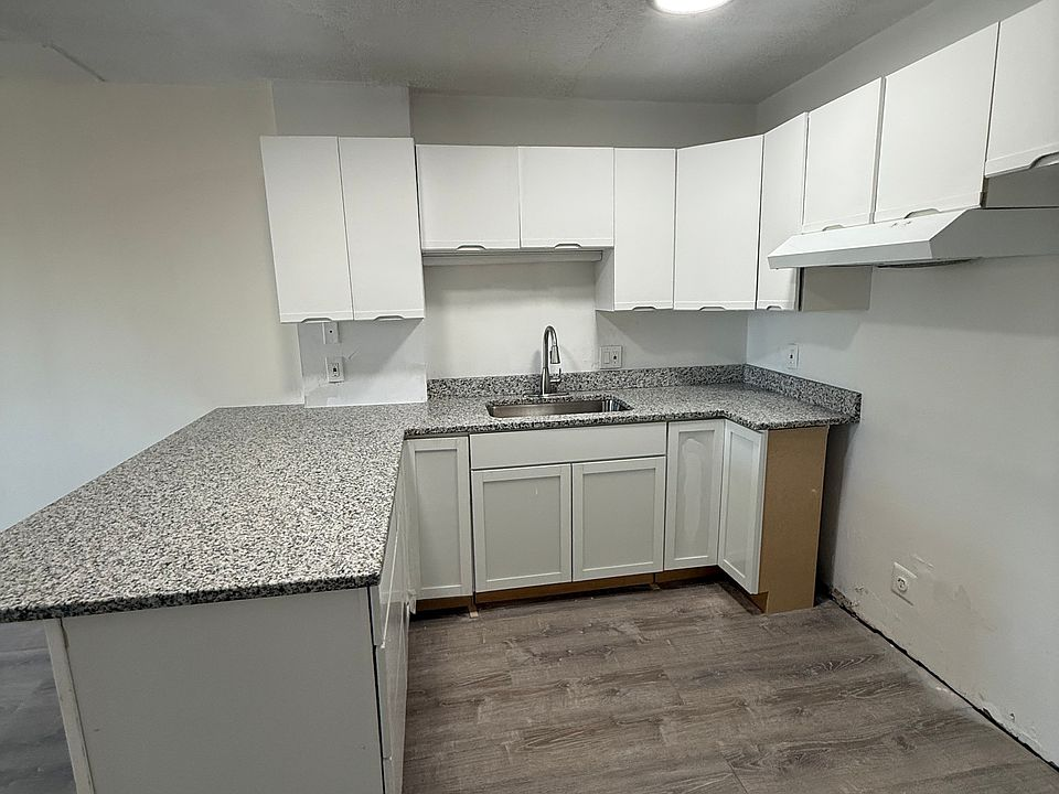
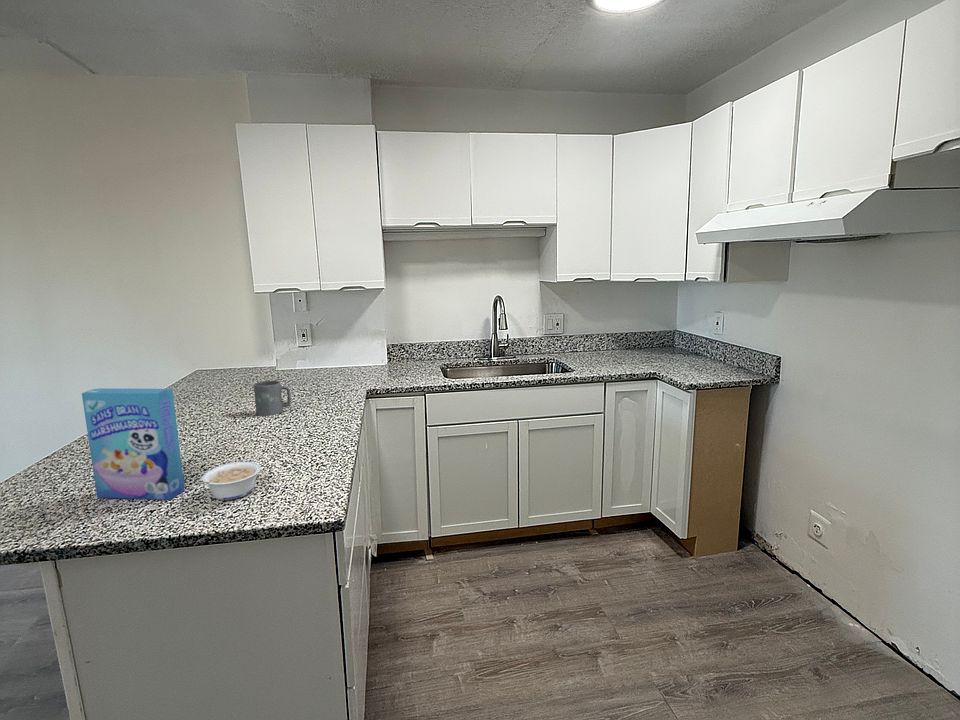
+ legume [194,461,262,501]
+ mug [253,380,292,417]
+ cereal box [81,387,186,500]
